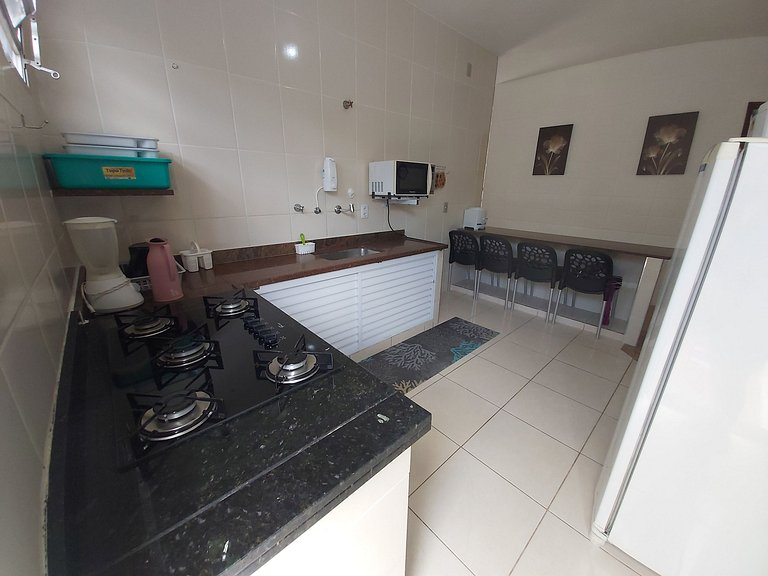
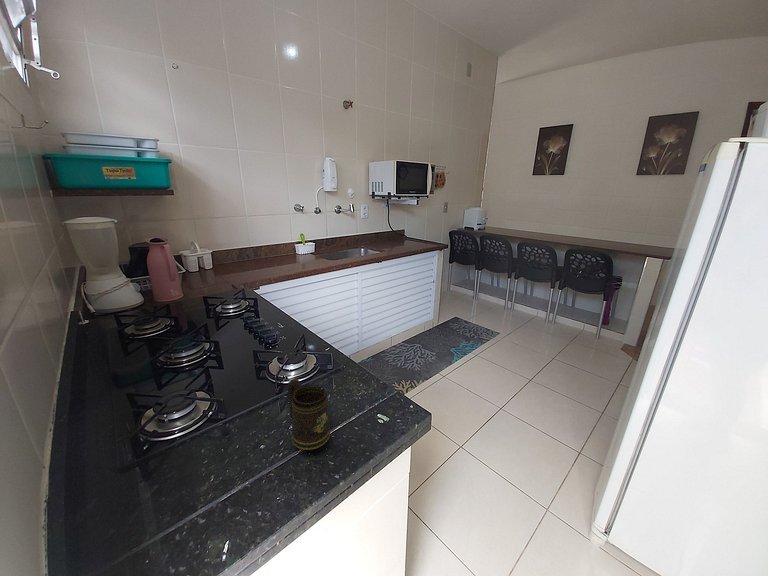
+ mug [287,378,331,451]
